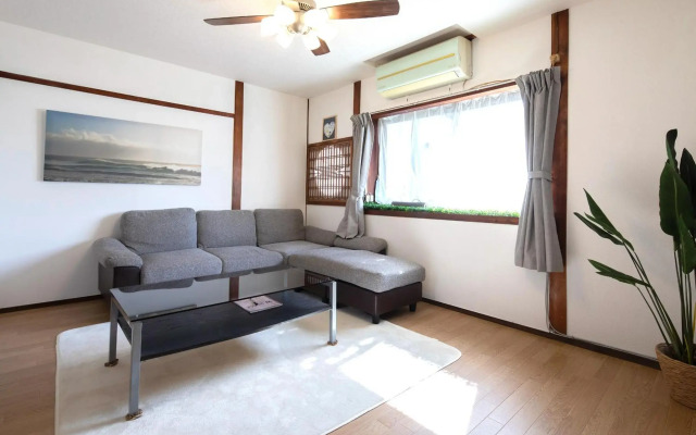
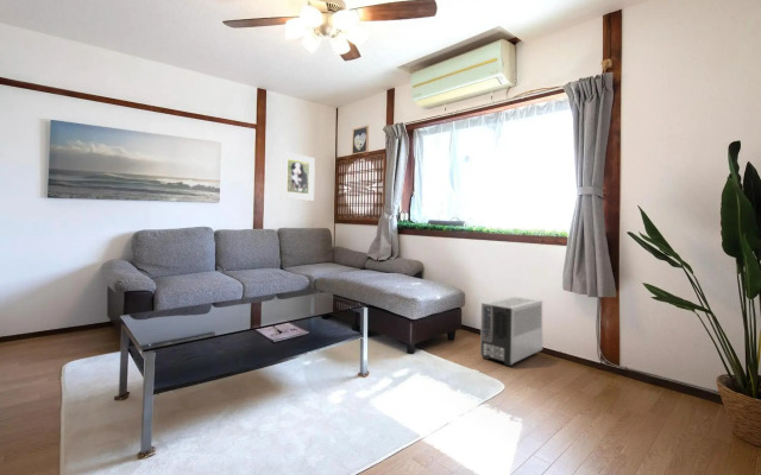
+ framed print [279,151,316,202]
+ air purifier [479,296,543,367]
